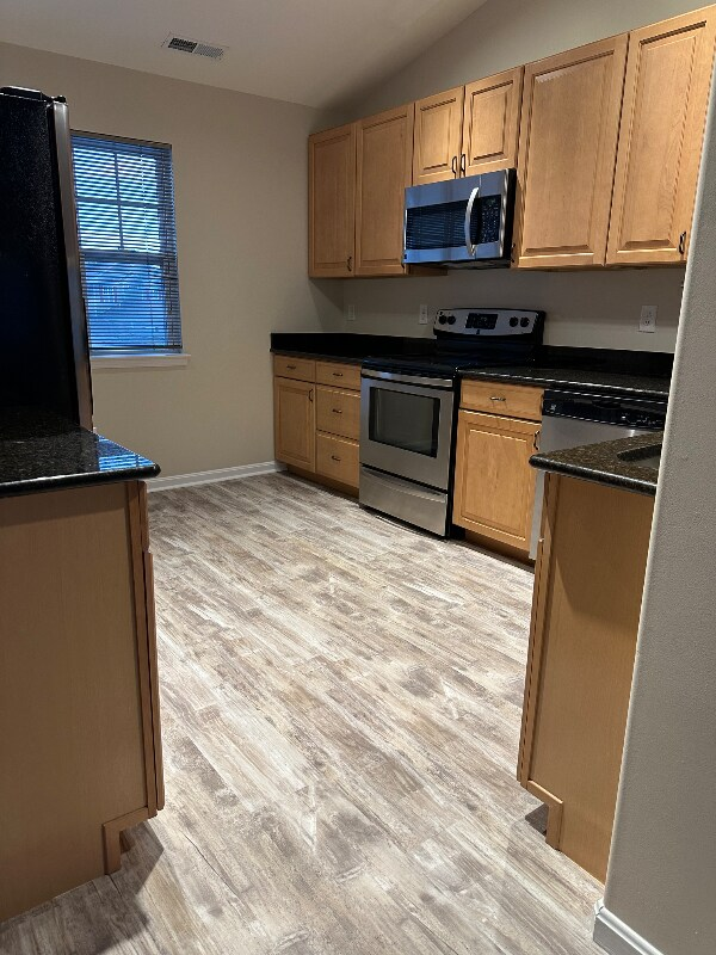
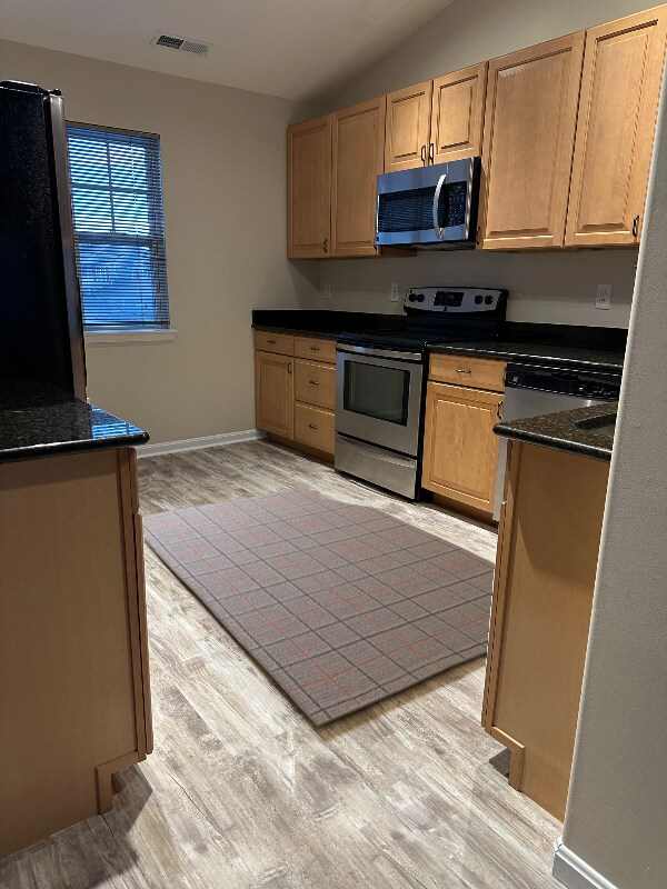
+ rug [141,487,496,728]
